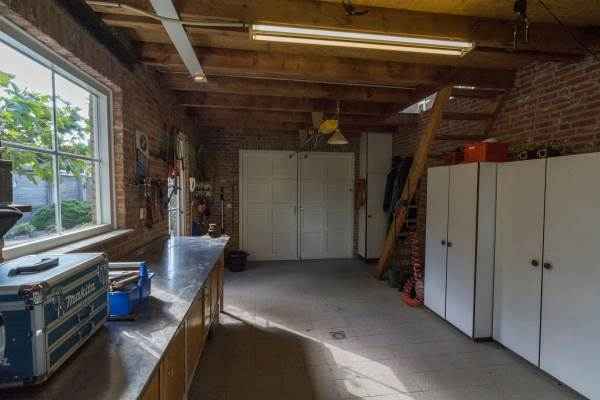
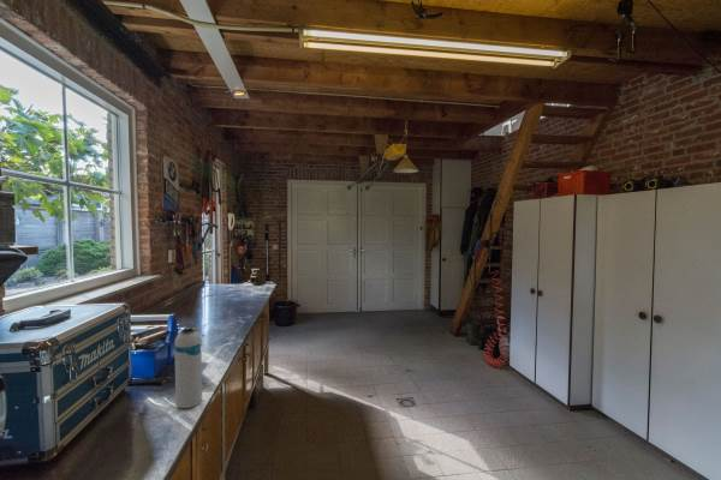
+ spray can [173,328,203,409]
